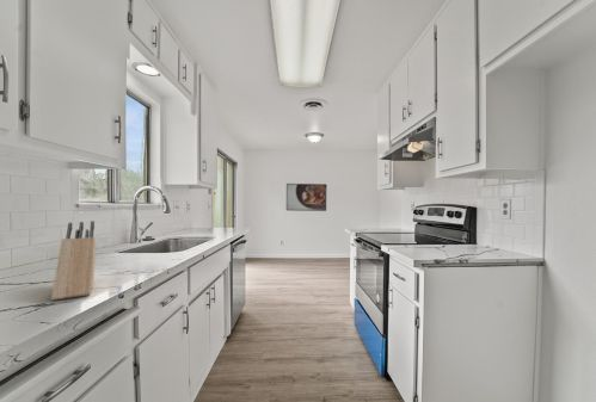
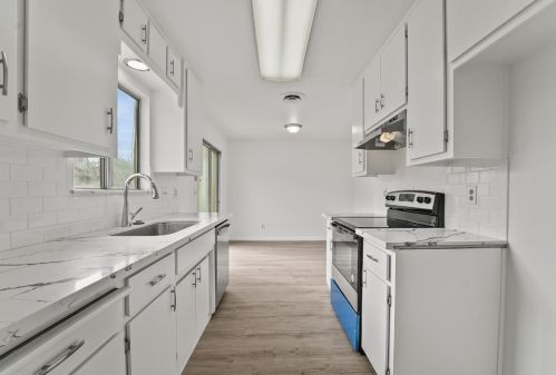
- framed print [285,183,327,212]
- knife block [50,219,97,302]
